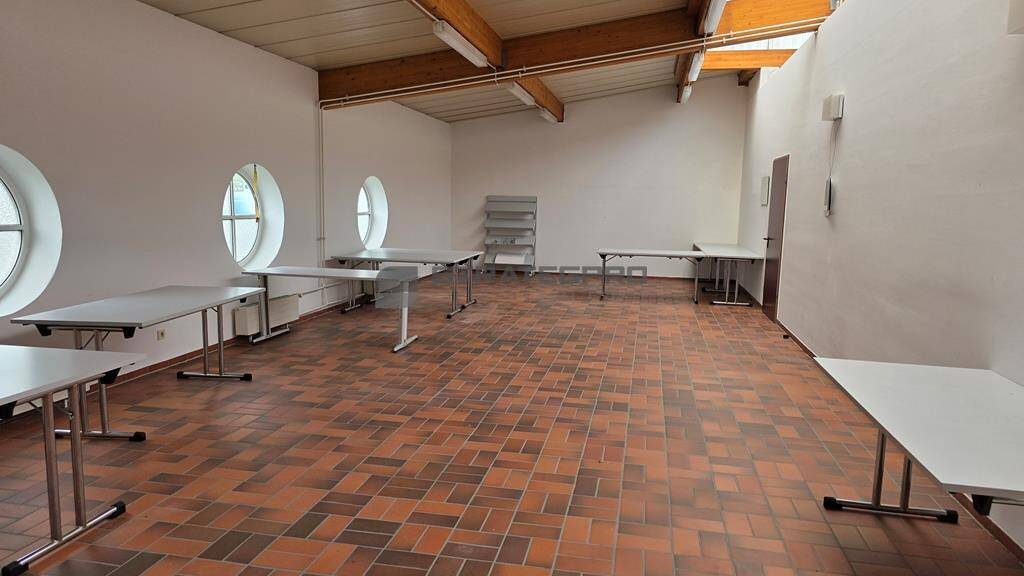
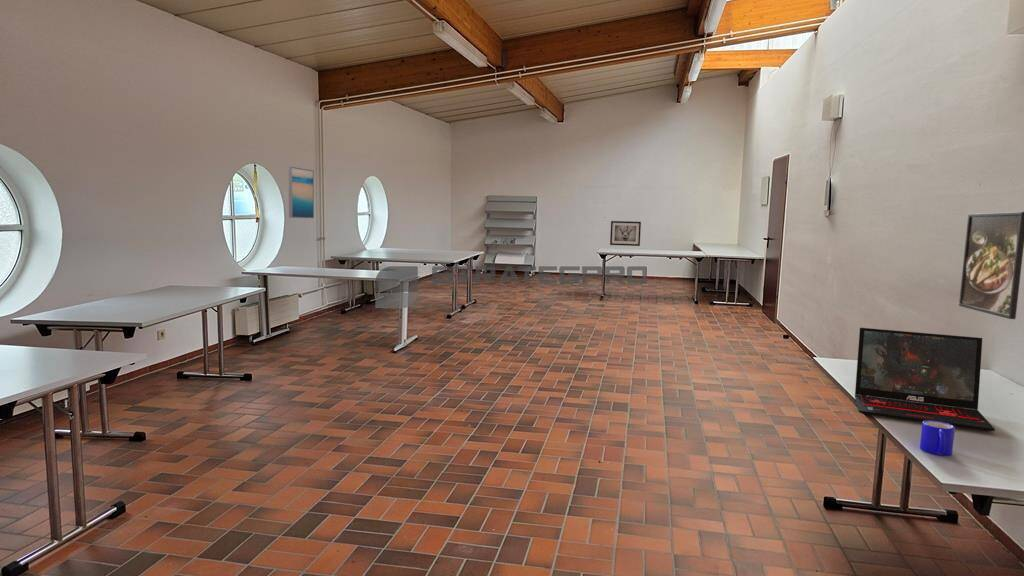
+ mug [919,420,956,457]
+ wall art [288,166,315,219]
+ laptop [854,327,996,432]
+ wall art [609,220,642,247]
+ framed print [958,211,1024,320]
